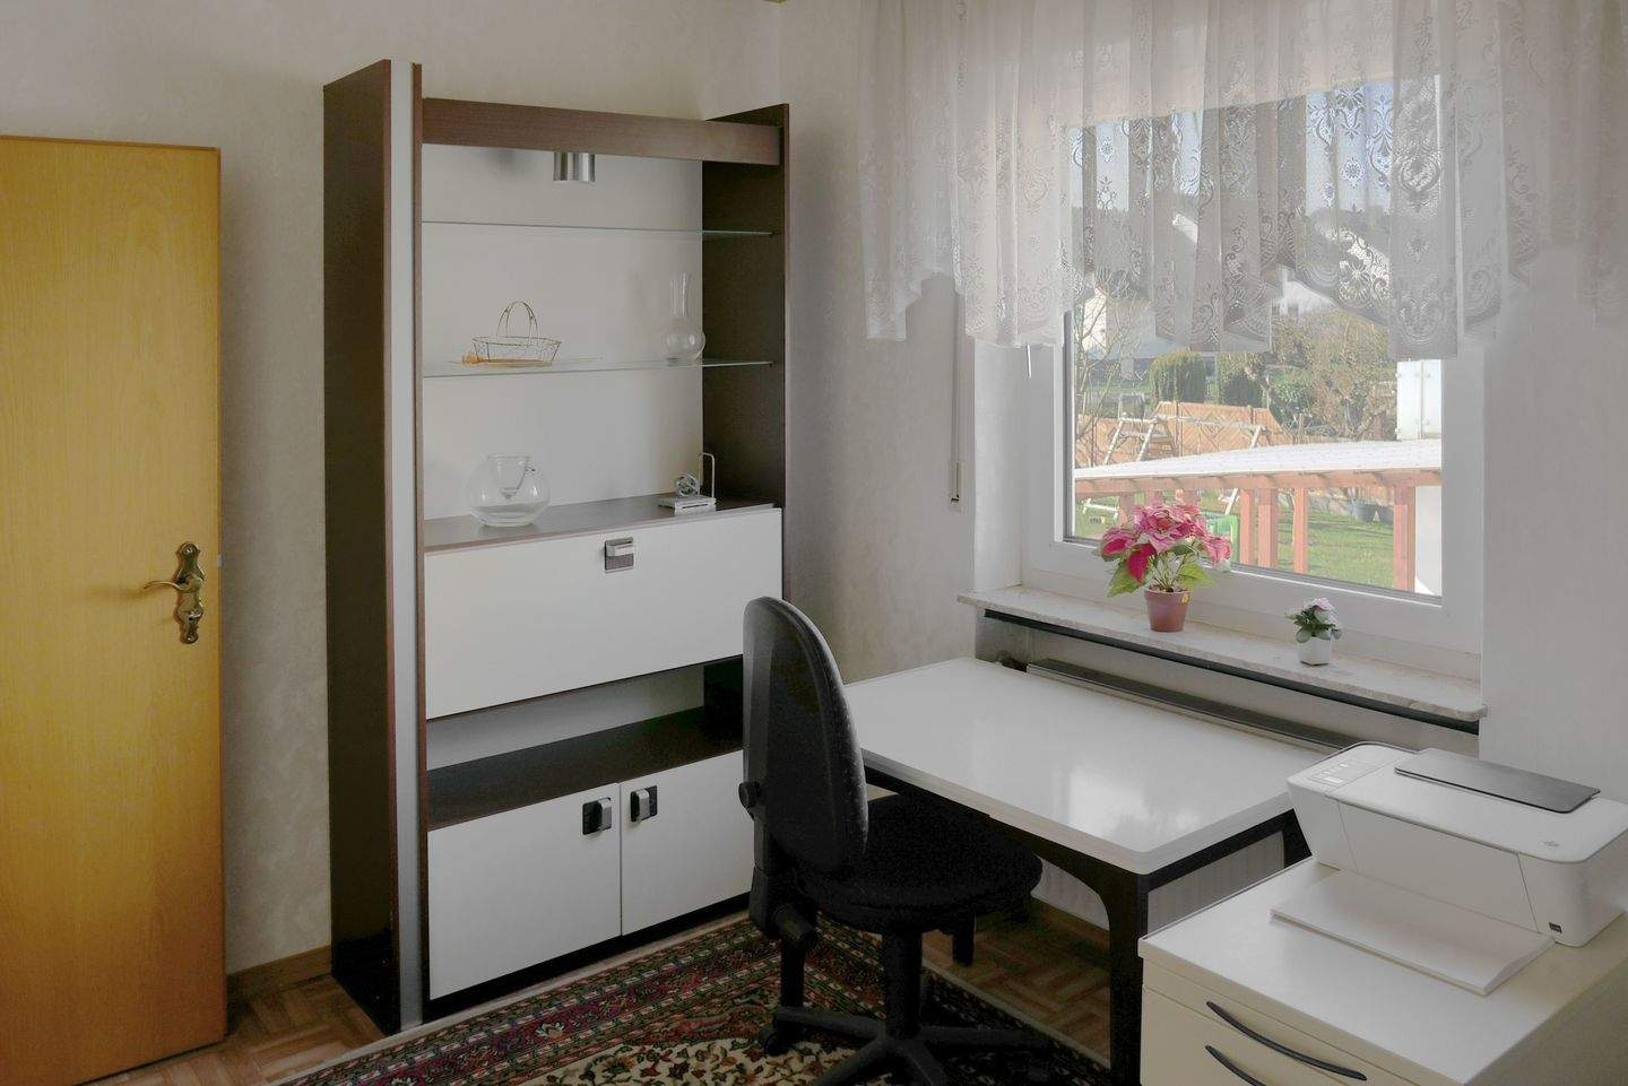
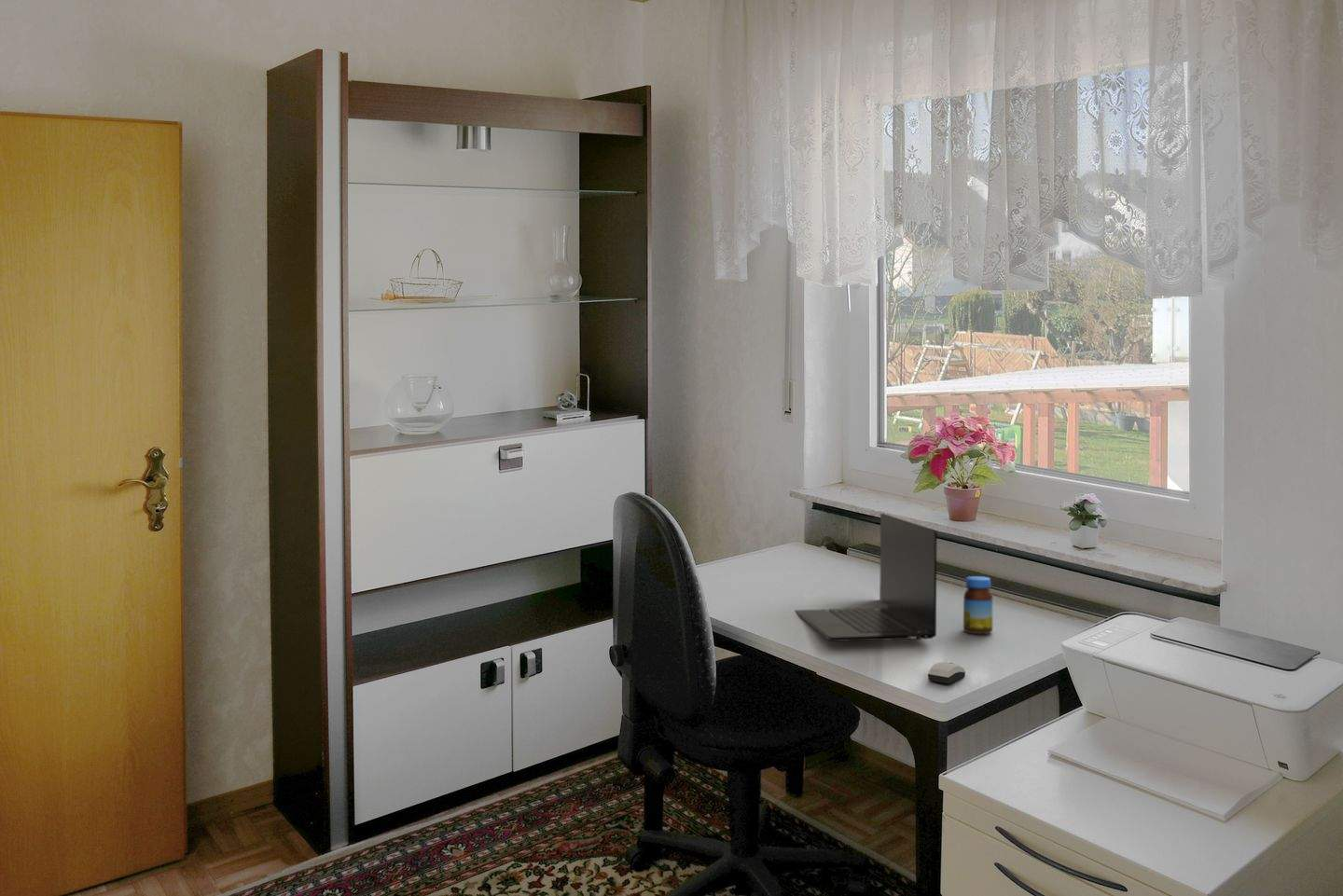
+ laptop [794,513,938,642]
+ computer mouse [927,661,966,684]
+ jar [962,575,993,635]
